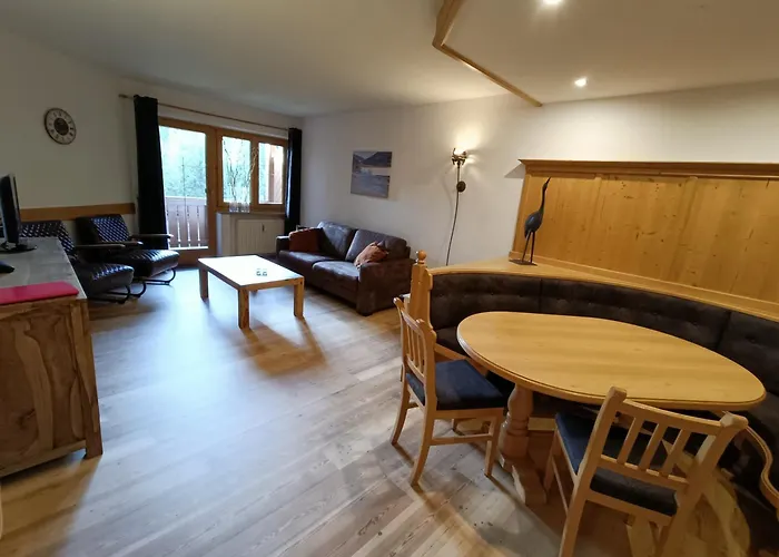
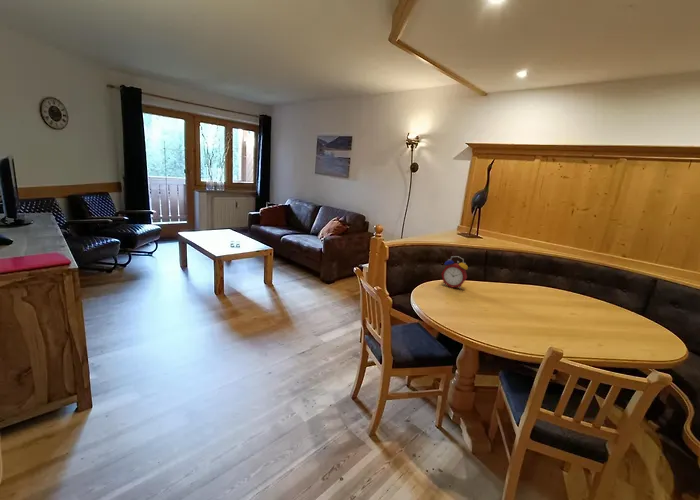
+ alarm clock [440,255,469,289]
